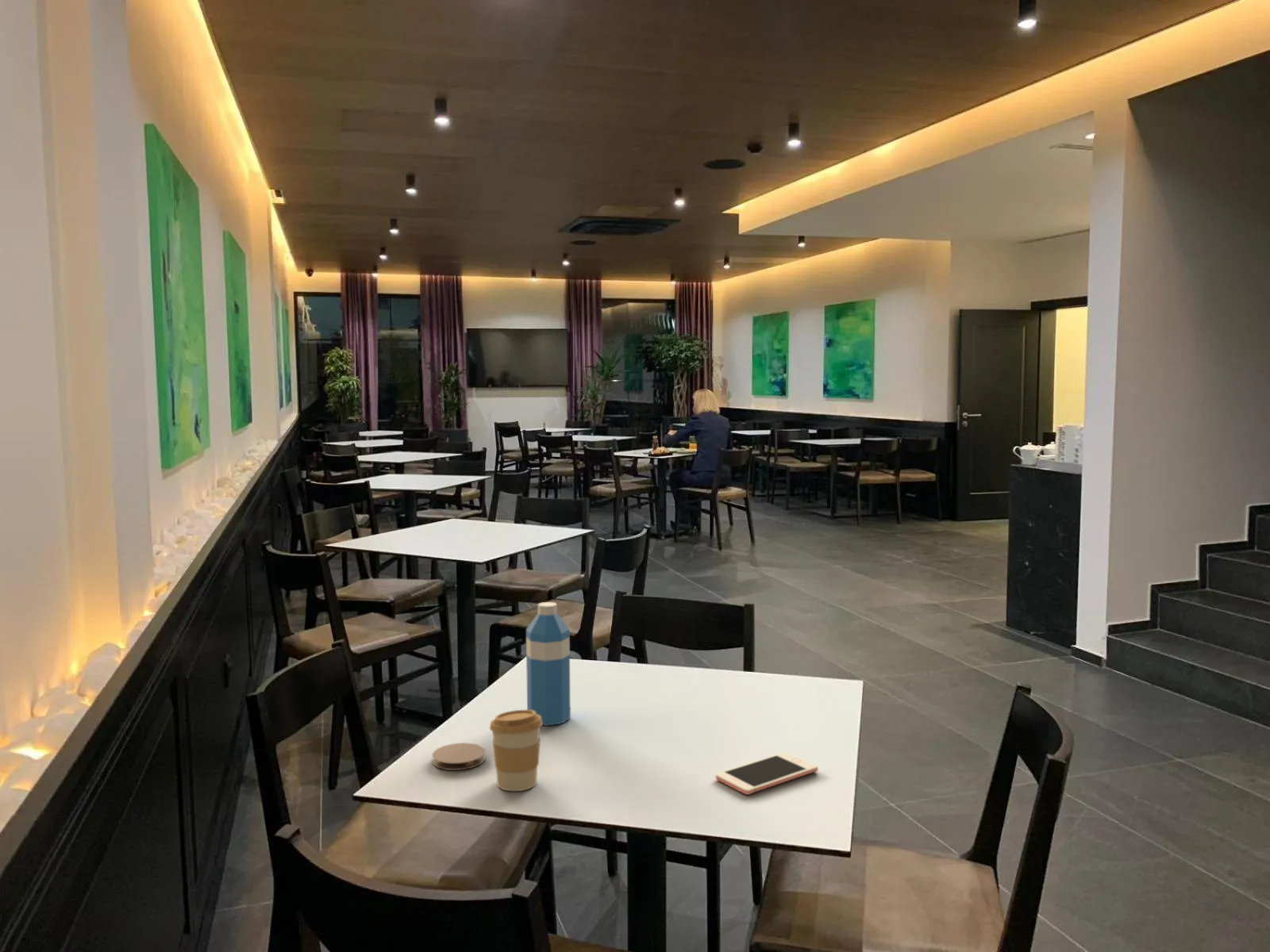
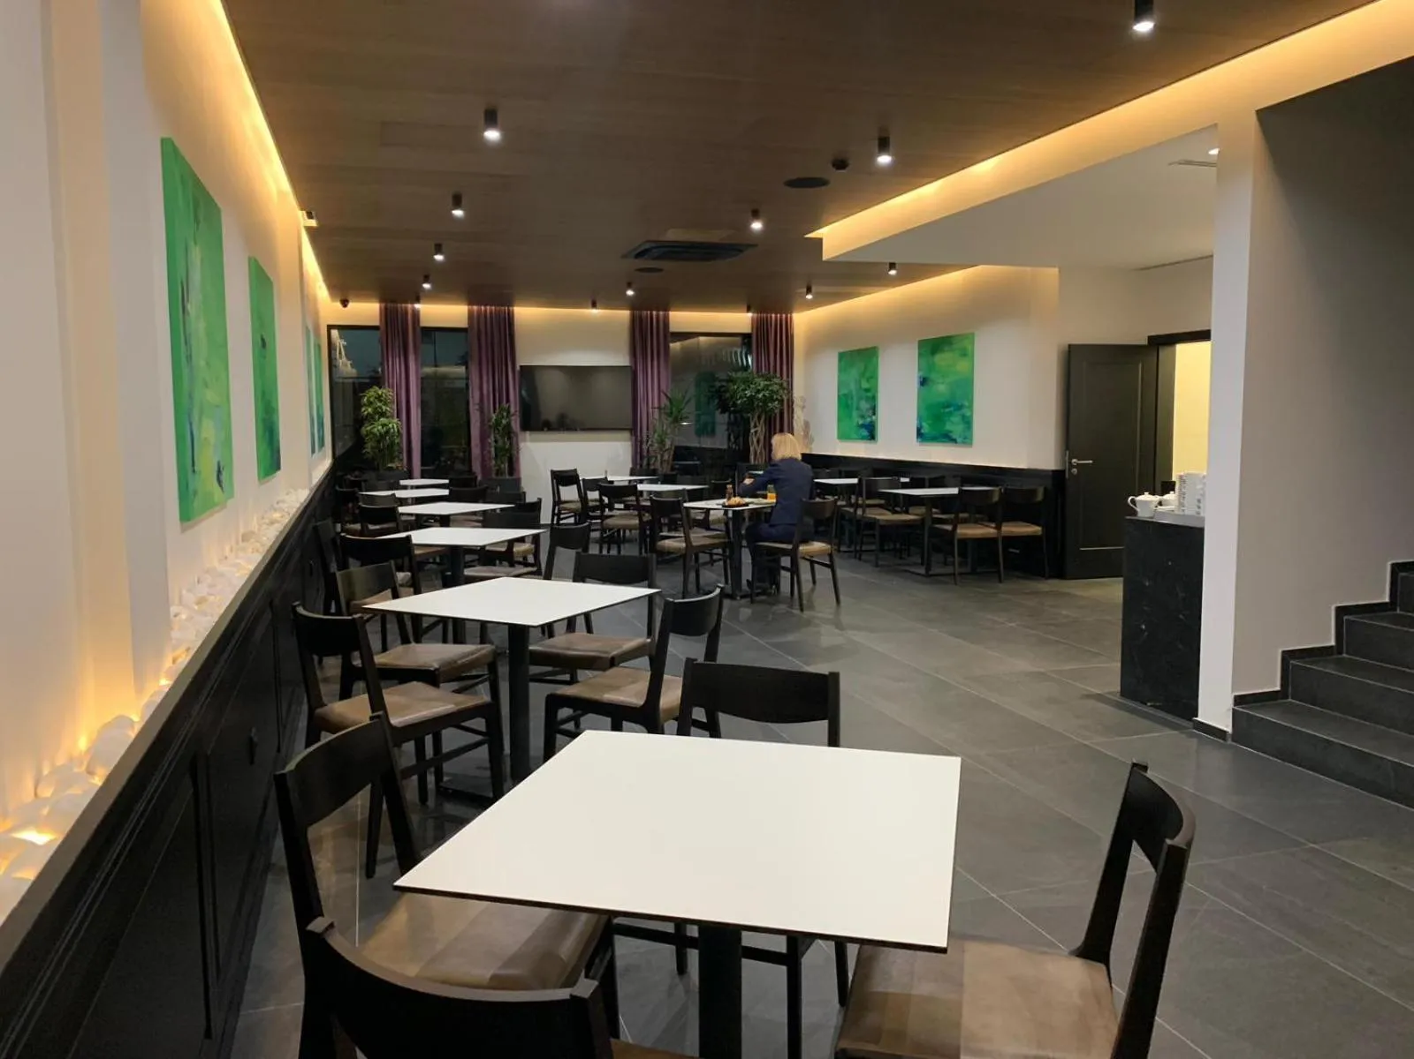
- water bottle [525,601,571,727]
- cell phone [715,751,819,795]
- coffee cup [489,709,543,792]
- coaster [432,742,486,771]
